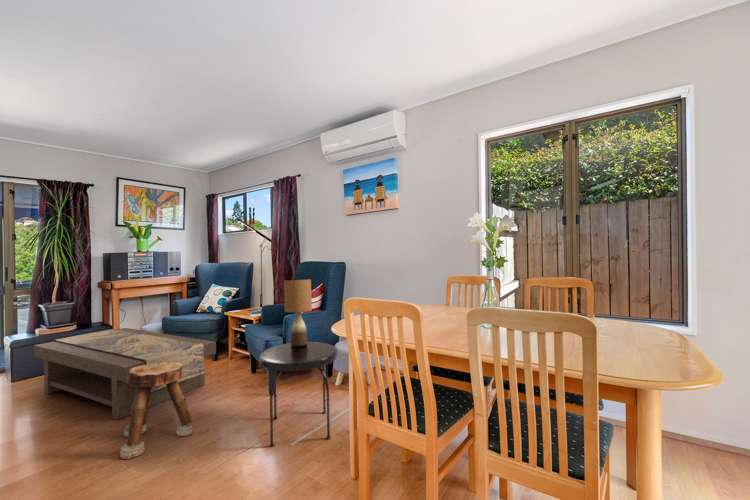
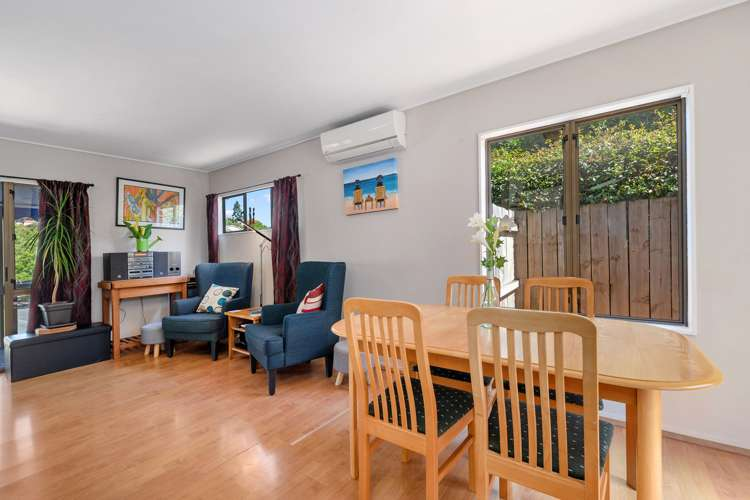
- stool [119,362,194,460]
- coffee table [33,327,217,421]
- table lamp [283,278,313,346]
- side table [259,341,339,448]
